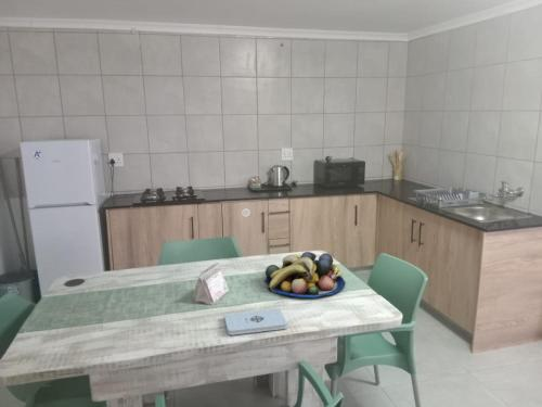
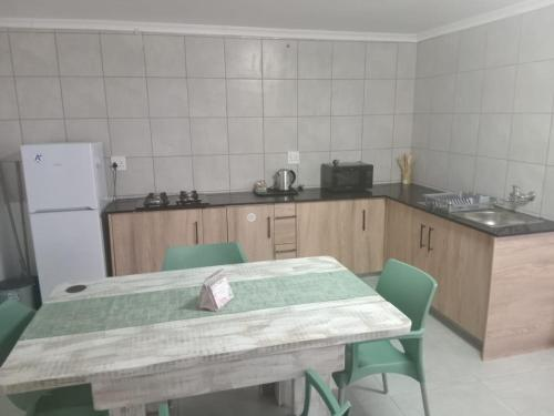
- notepad [223,307,288,336]
- fruit bowl [263,251,346,298]
